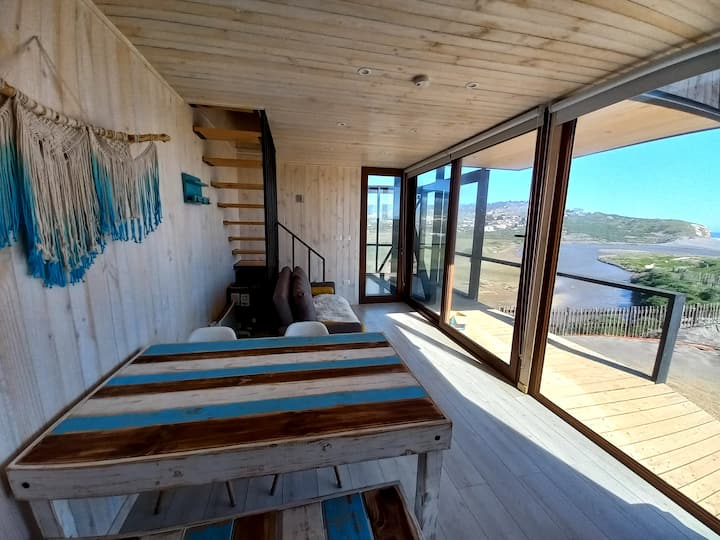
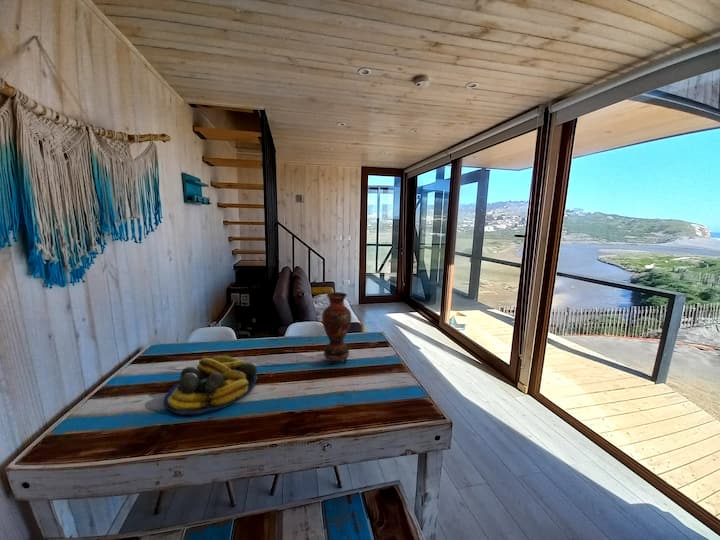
+ vase [321,291,352,366]
+ fruit bowl [163,355,259,416]
